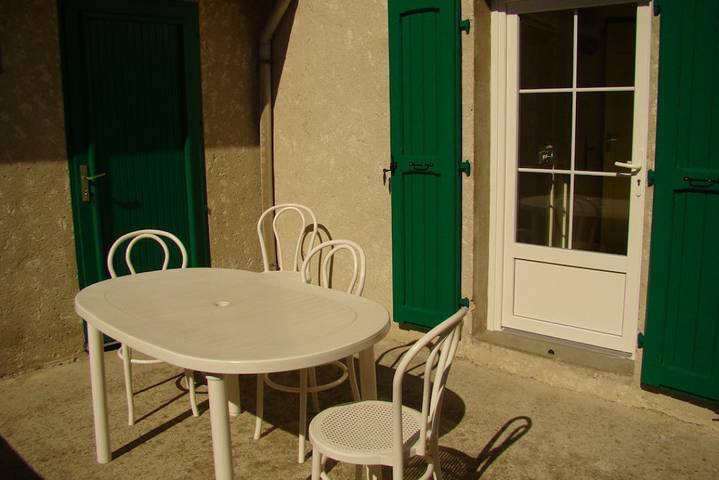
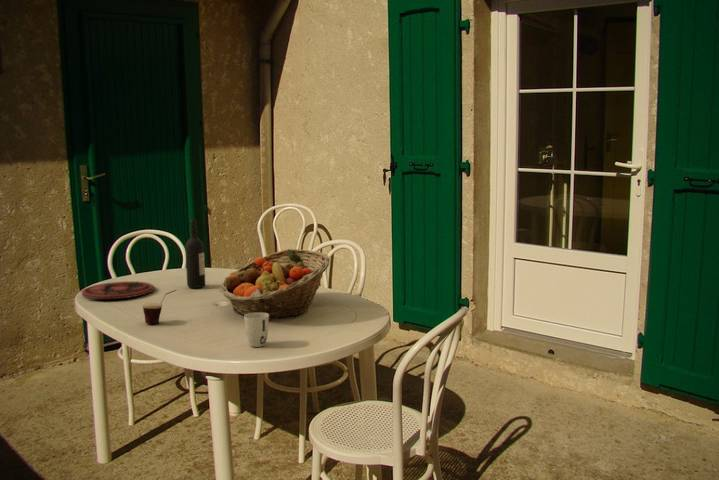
+ plate [81,281,155,300]
+ fruit basket [219,248,331,320]
+ wine bottle [184,219,206,289]
+ cup [142,289,178,325]
+ cup [243,313,270,348]
